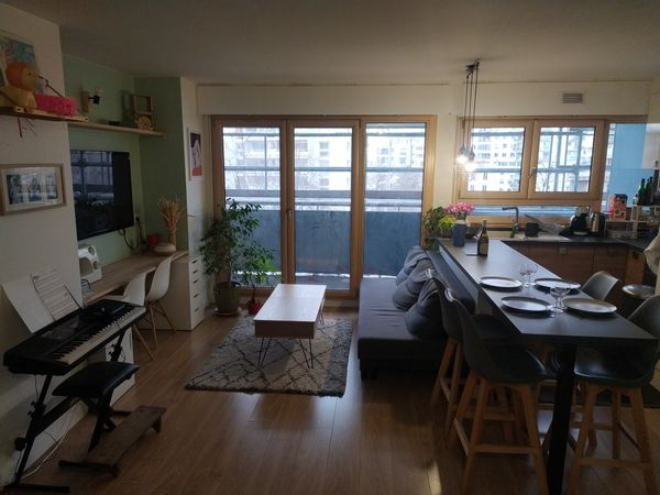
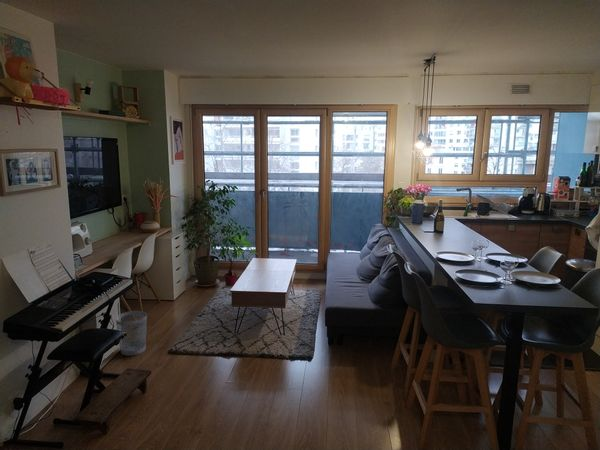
+ wastebasket [114,310,148,357]
